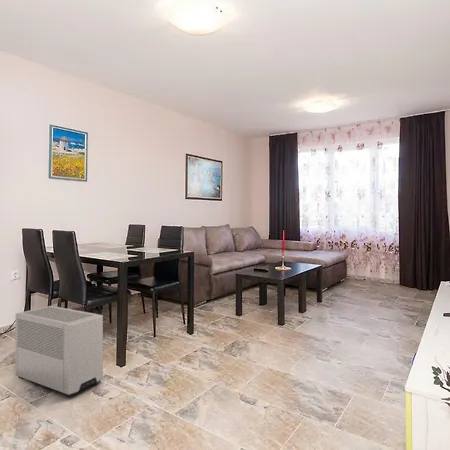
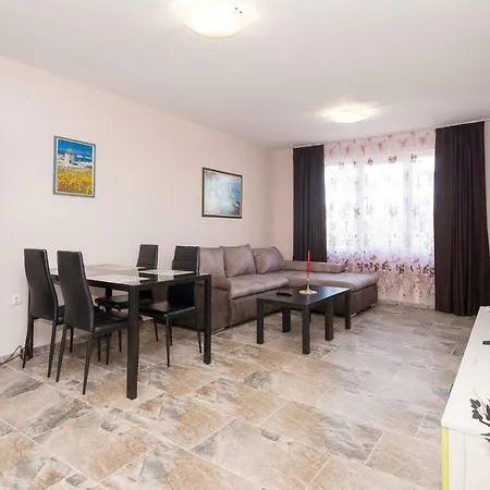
- air purifier [15,305,104,398]
